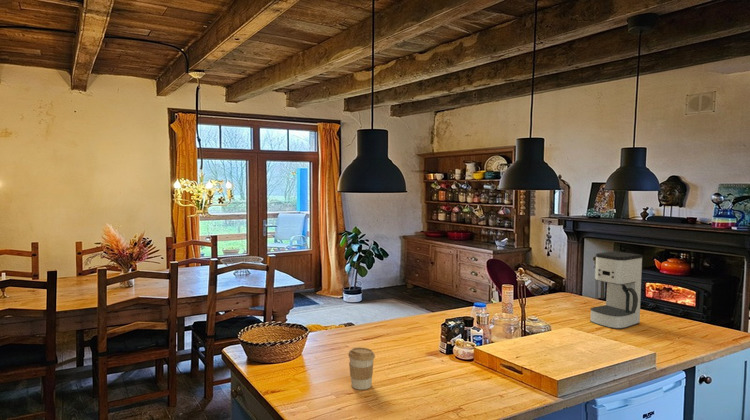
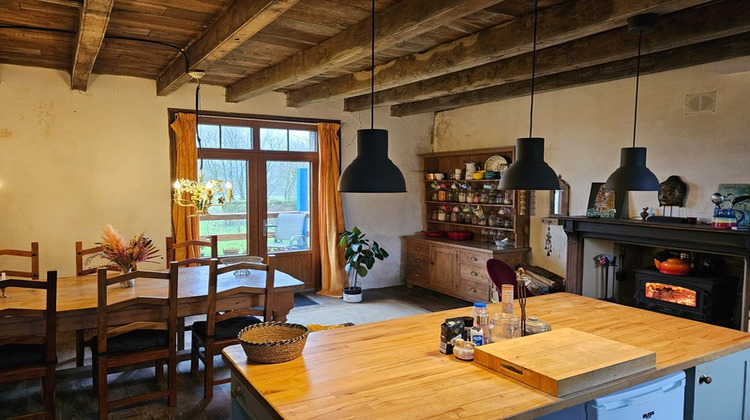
- coffee cup [347,346,376,391]
- coffee maker [589,250,644,330]
